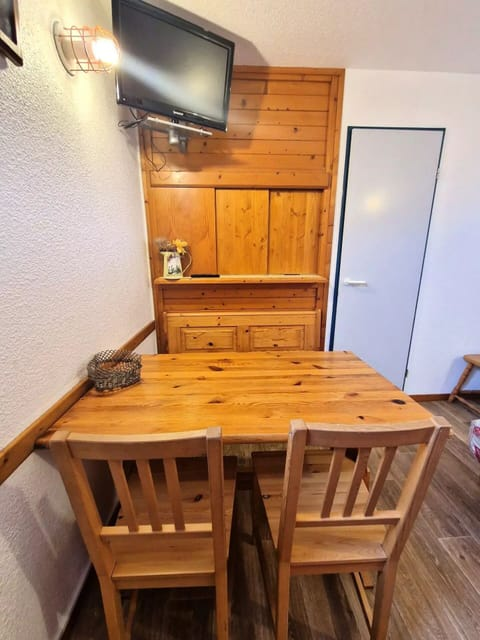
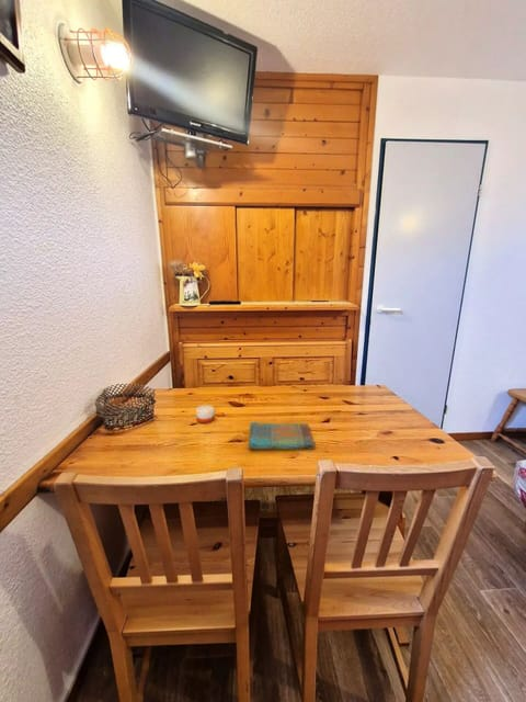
+ dish towel [247,421,316,451]
+ candle [195,404,215,424]
